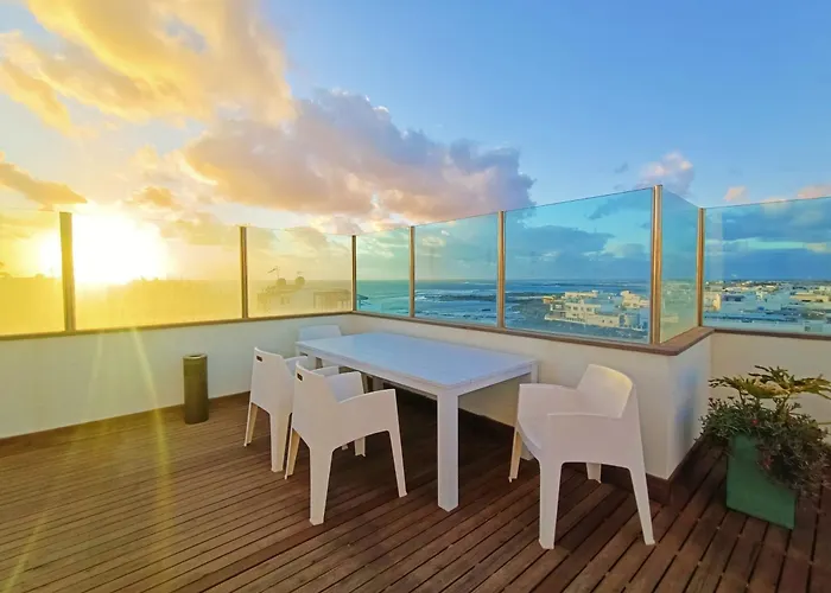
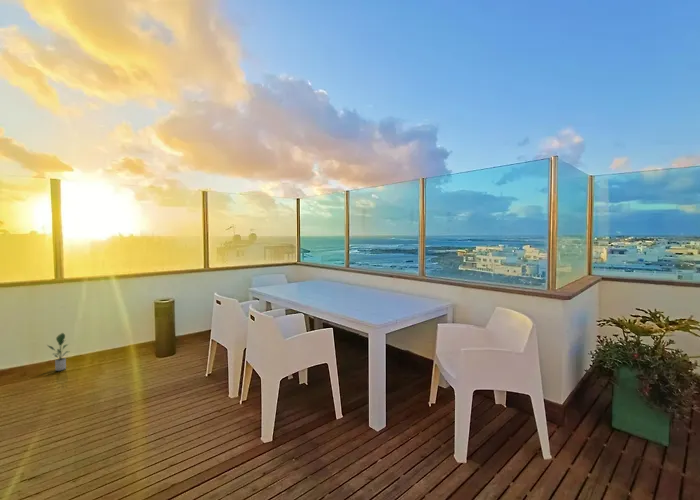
+ potted plant [46,332,71,372]
